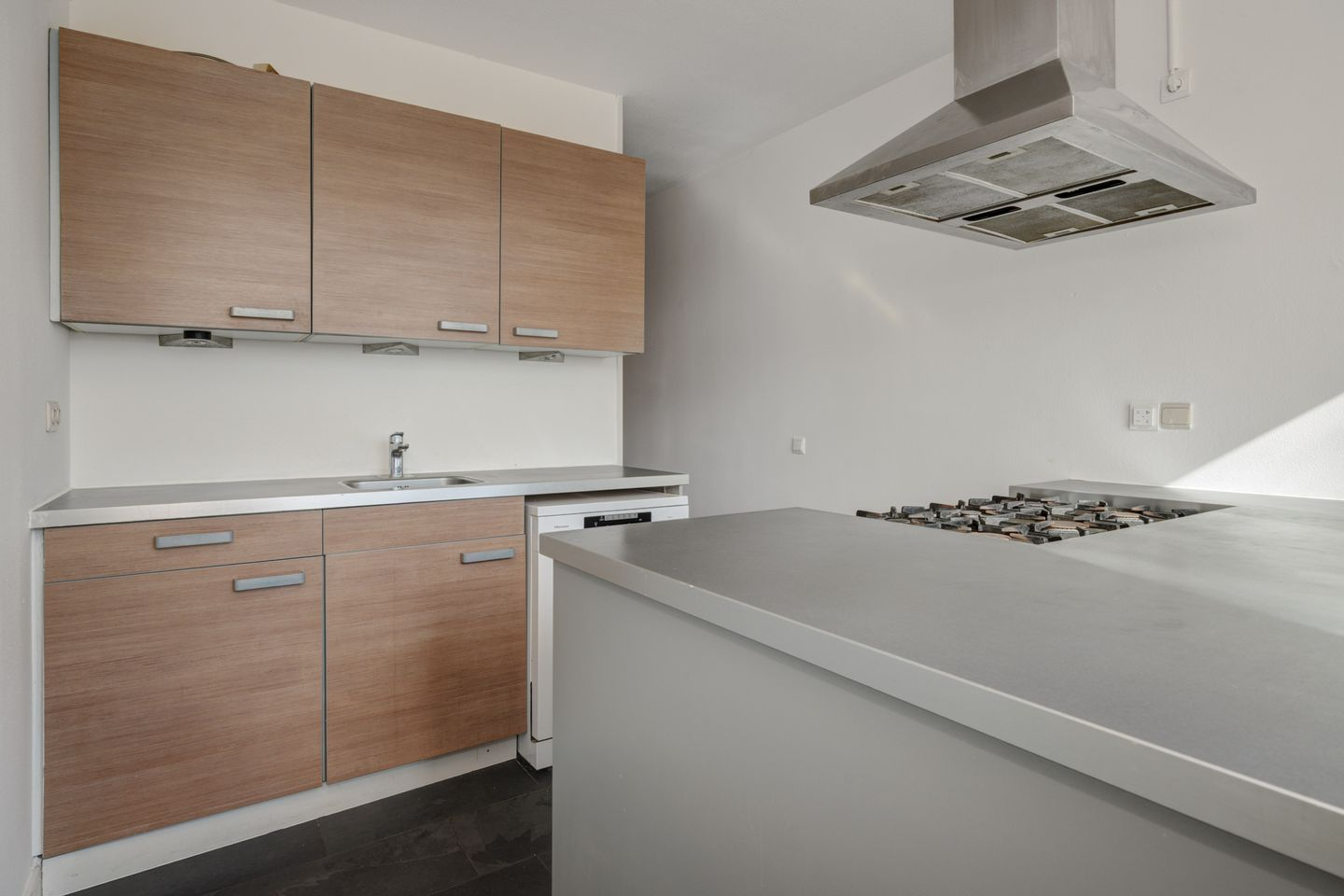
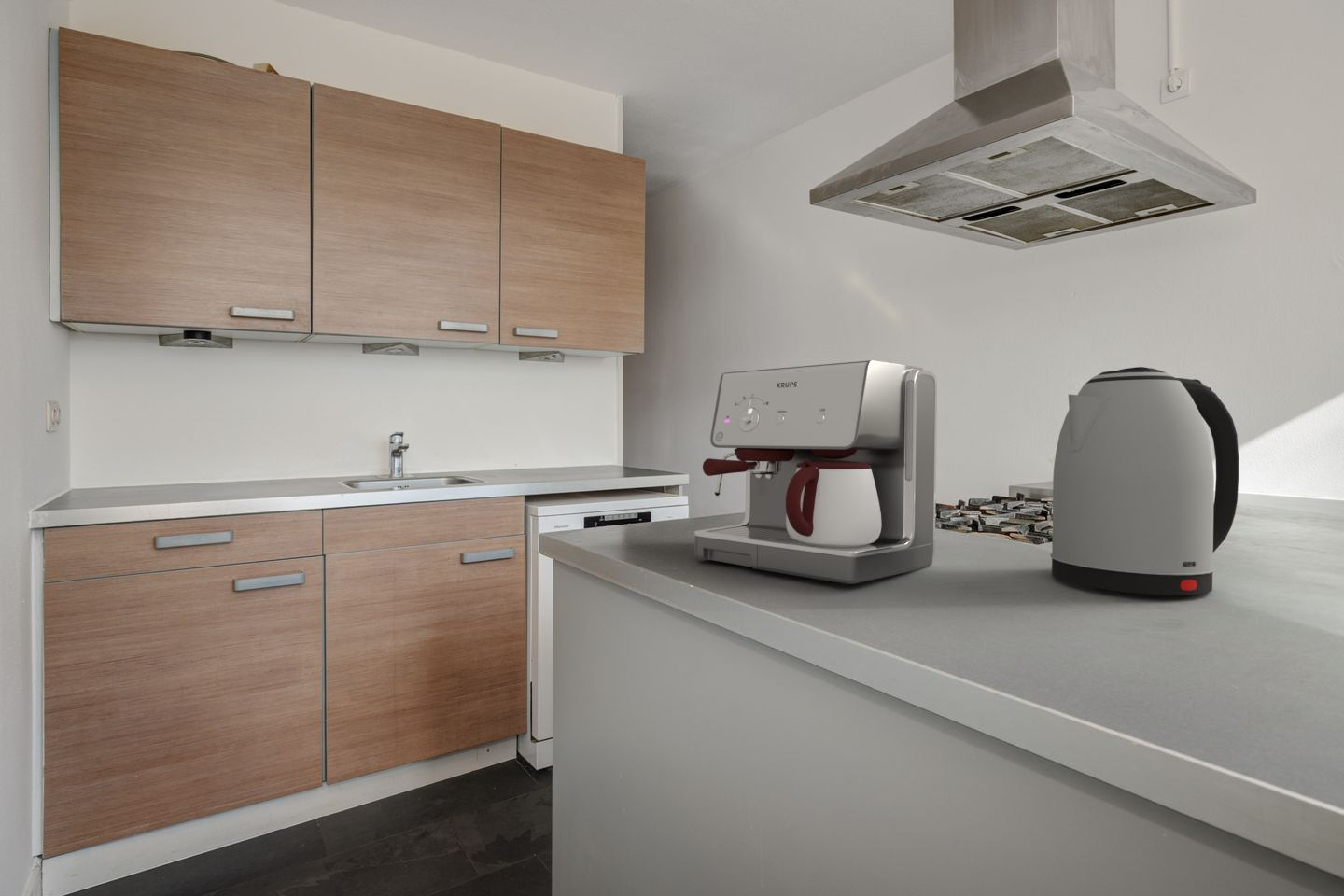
+ kettle [1050,366,1239,596]
+ coffee maker [693,359,938,585]
